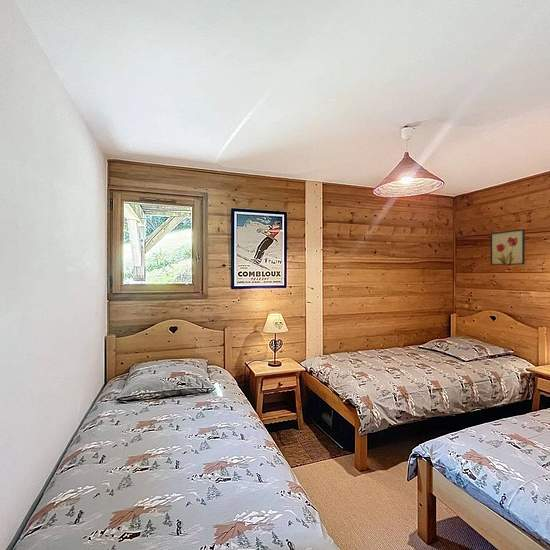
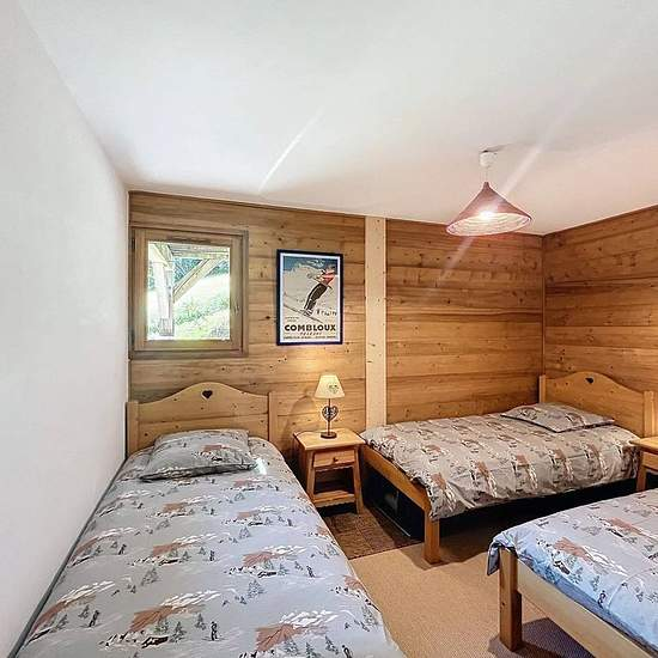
- wall art [489,228,526,266]
